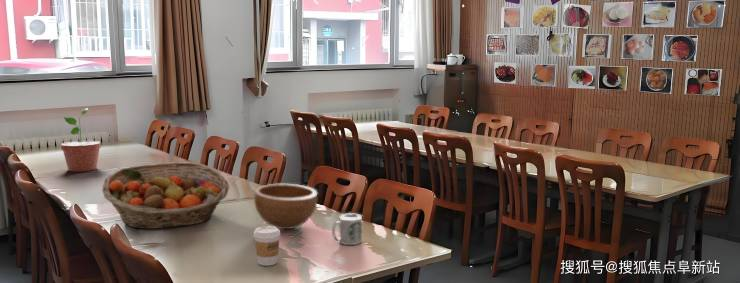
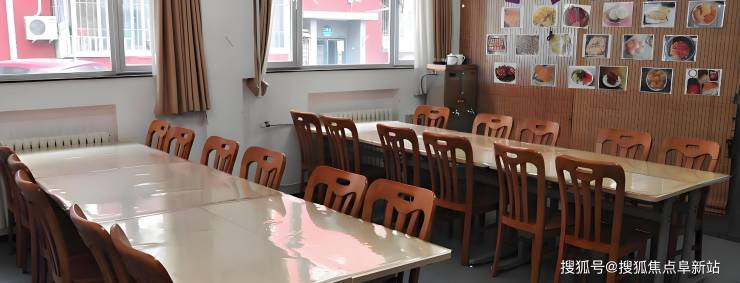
- bowl [253,183,318,230]
- fruit basket [101,161,230,230]
- potted plant [60,107,102,173]
- mug [331,212,363,246]
- coffee cup [253,225,281,267]
